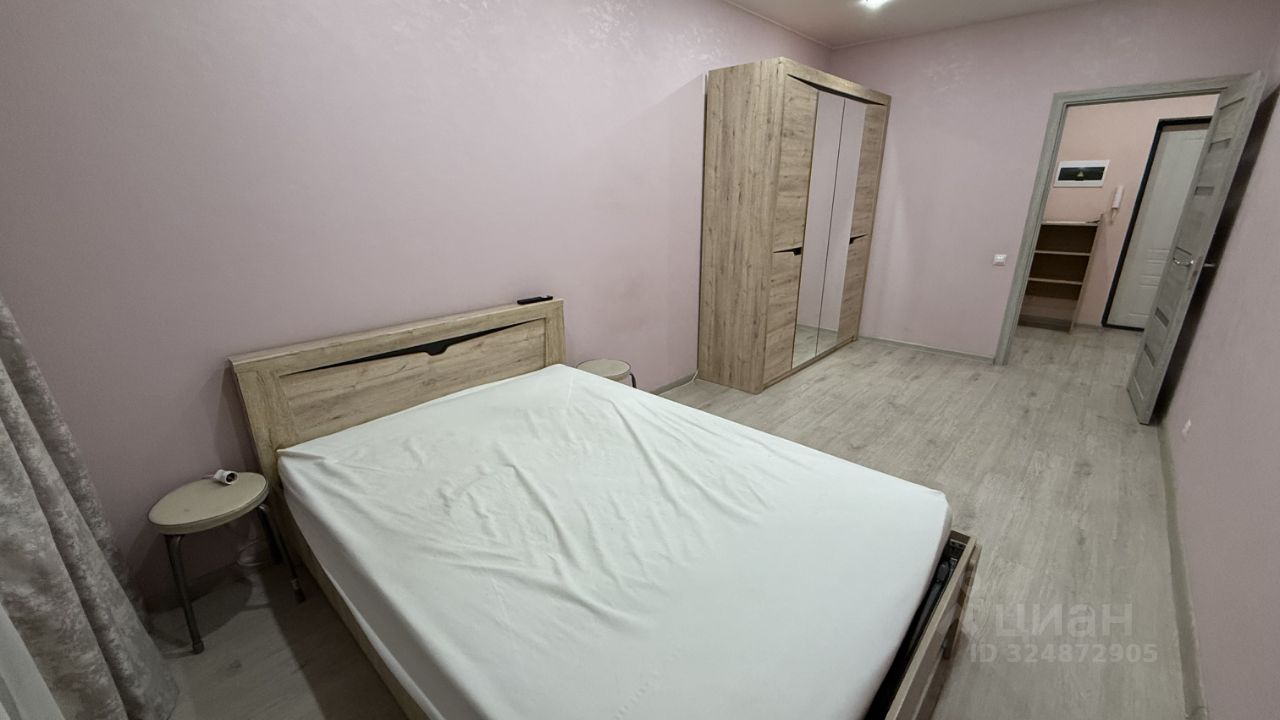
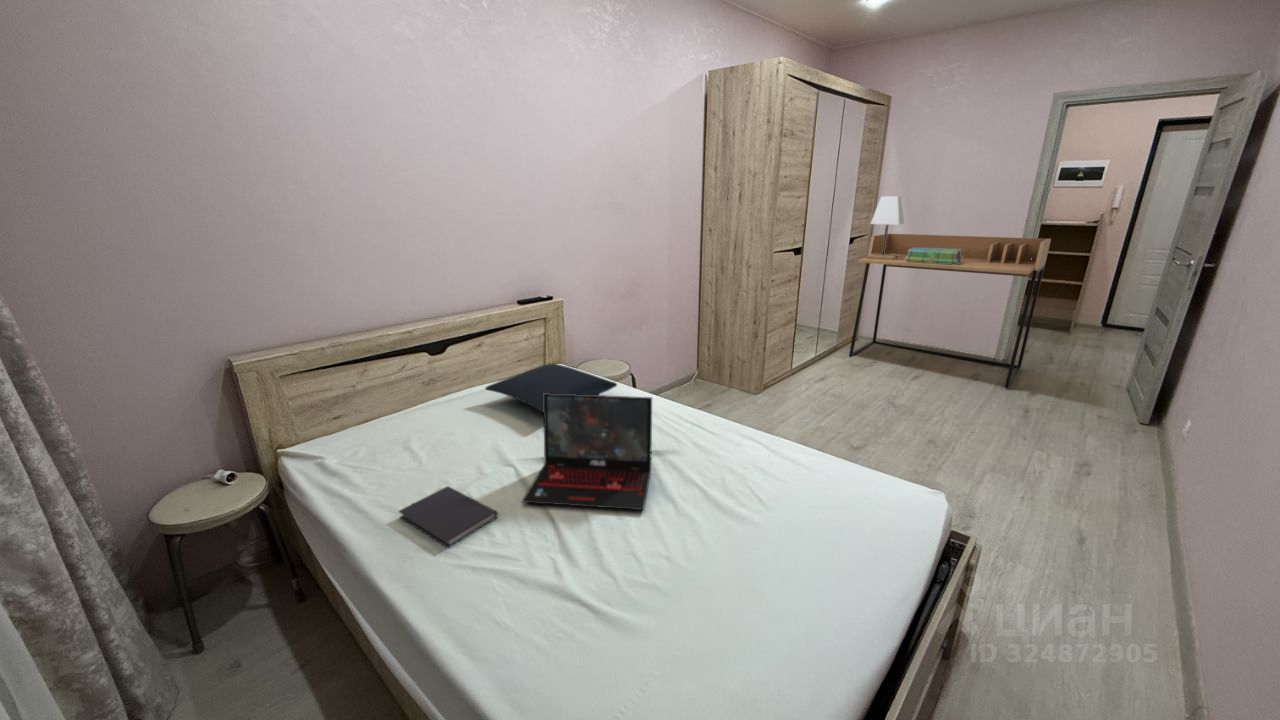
+ lamp [865,195,905,261]
+ desk [848,233,1052,389]
+ diary [398,485,499,549]
+ pillow [484,363,618,414]
+ stack of books [905,248,963,265]
+ laptop [521,393,653,511]
